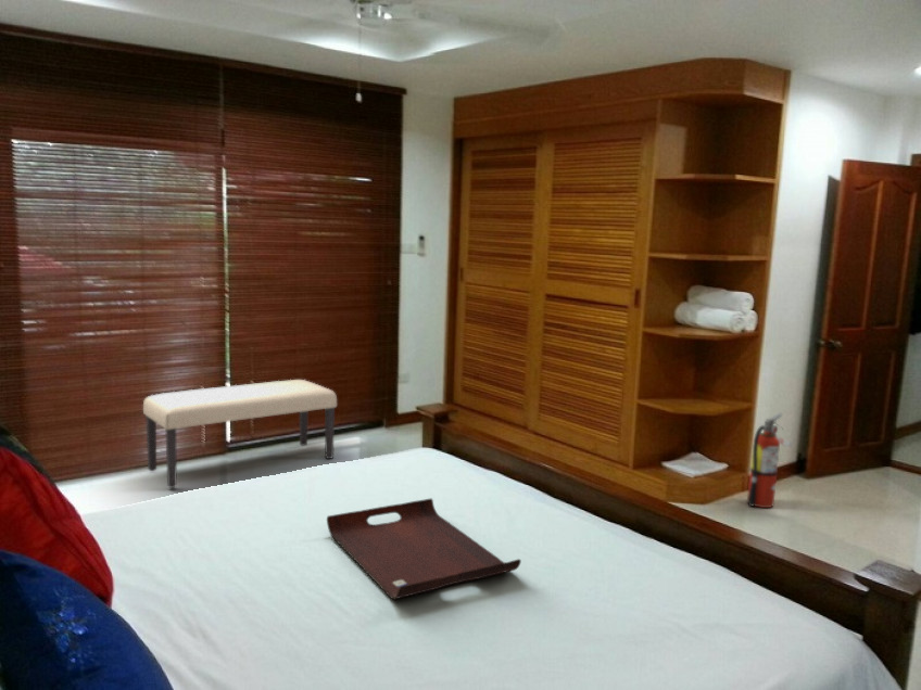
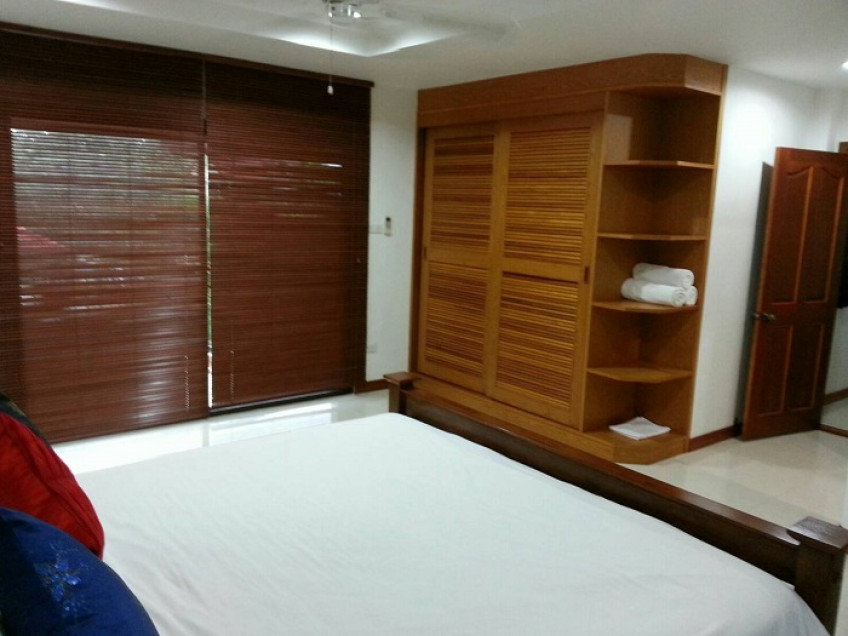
- serving tray [326,497,522,600]
- fire extinguisher [746,411,796,509]
- bench [142,379,338,489]
